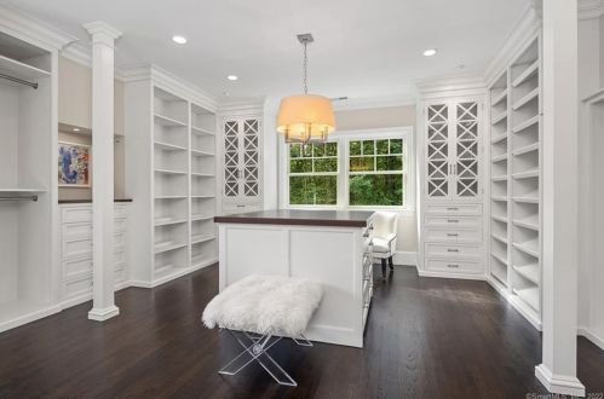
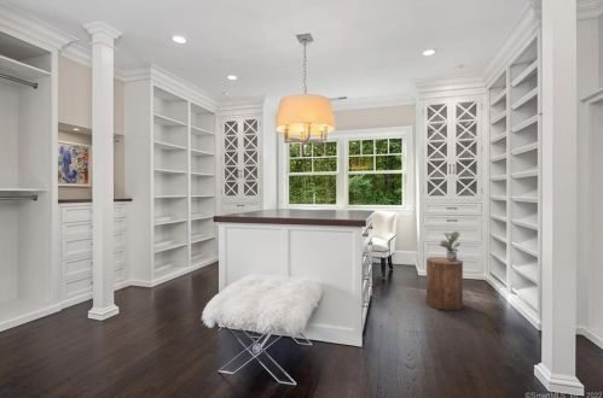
+ stool [425,256,464,311]
+ potted plant [439,230,462,261]
